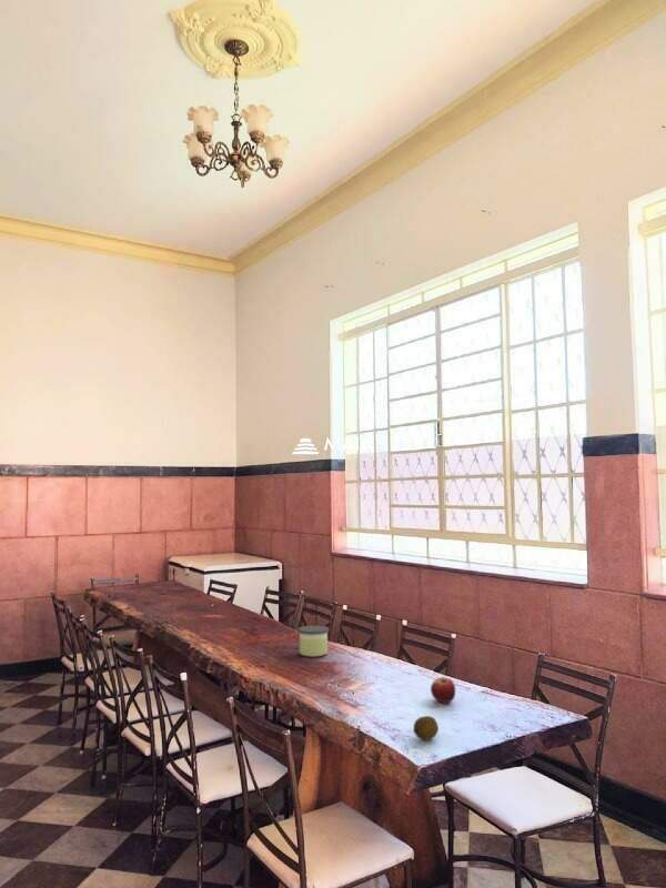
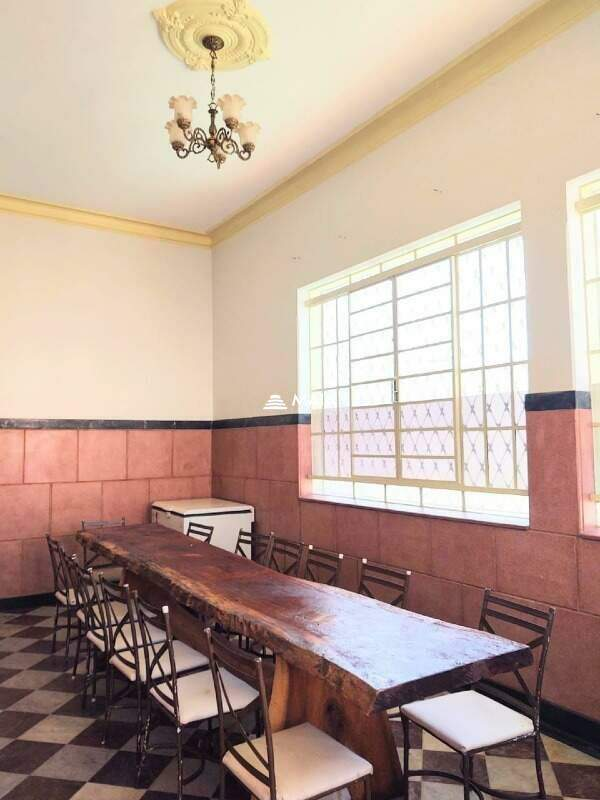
- candle [297,625,330,658]
- fruit [430,676,456,704]
- fruit [412,715,440,741]
